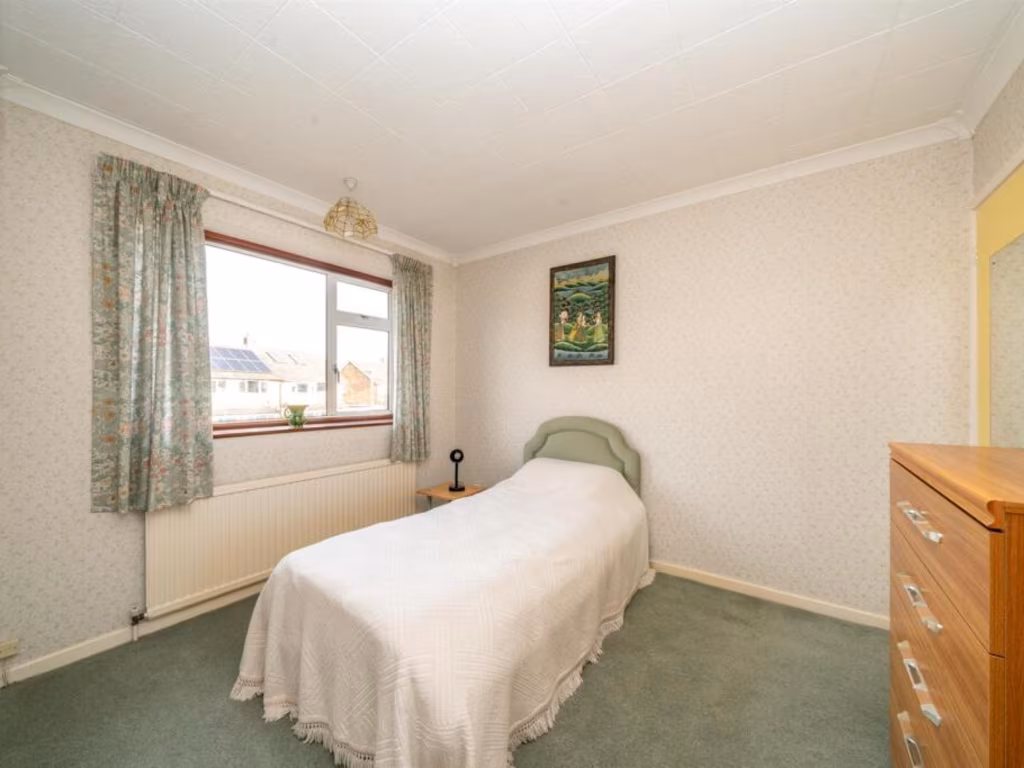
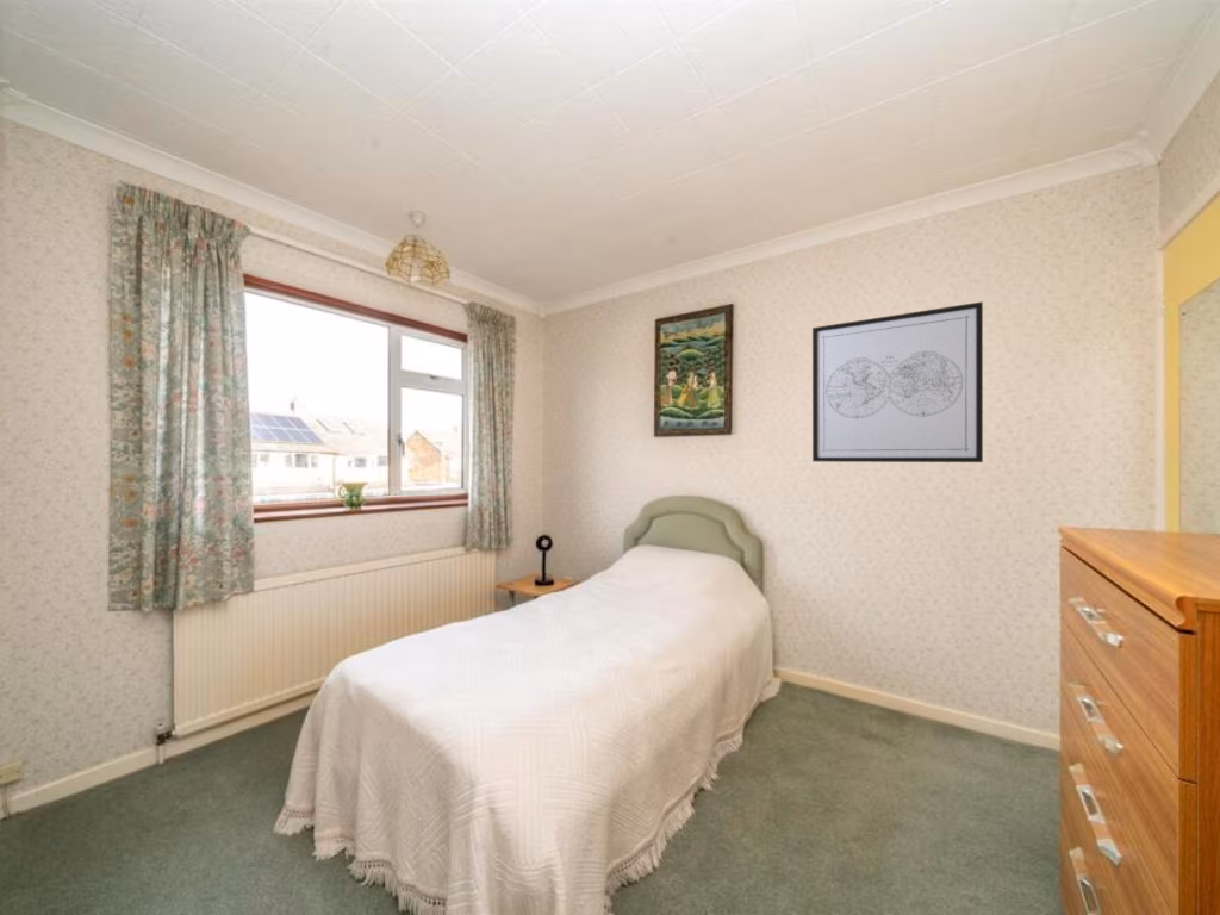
+ wall art [811,300,984,463]
